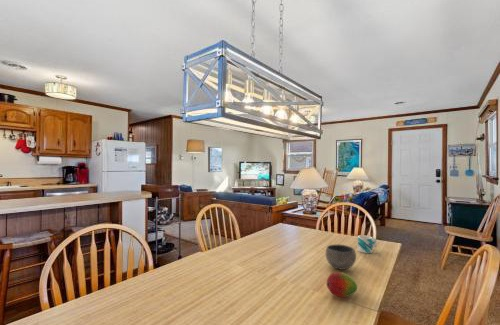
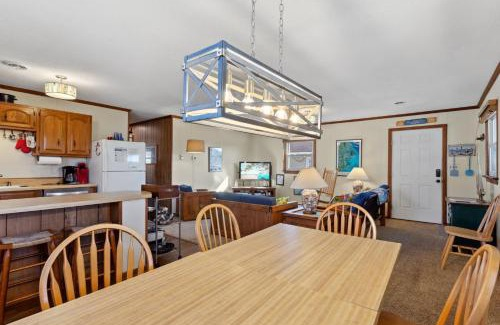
- mug [357,234,377,254]
- fruit [326,271,358,298]
- bowl [325,244,357,271]
